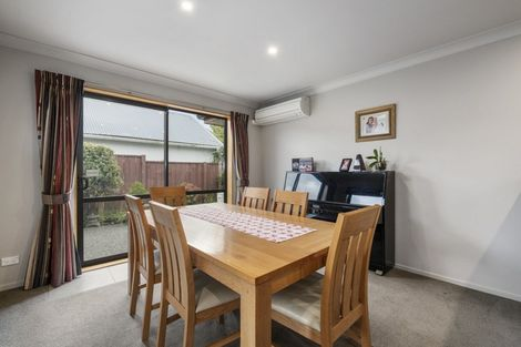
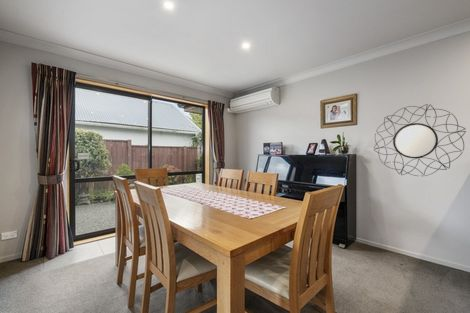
+ home mirror [373,103,467,177]
